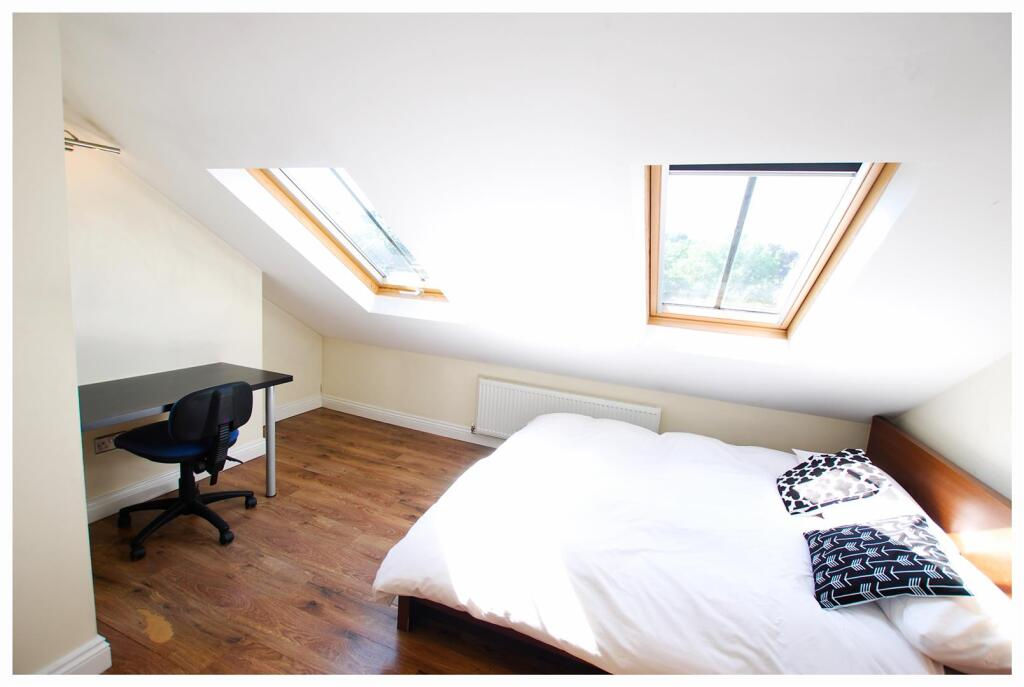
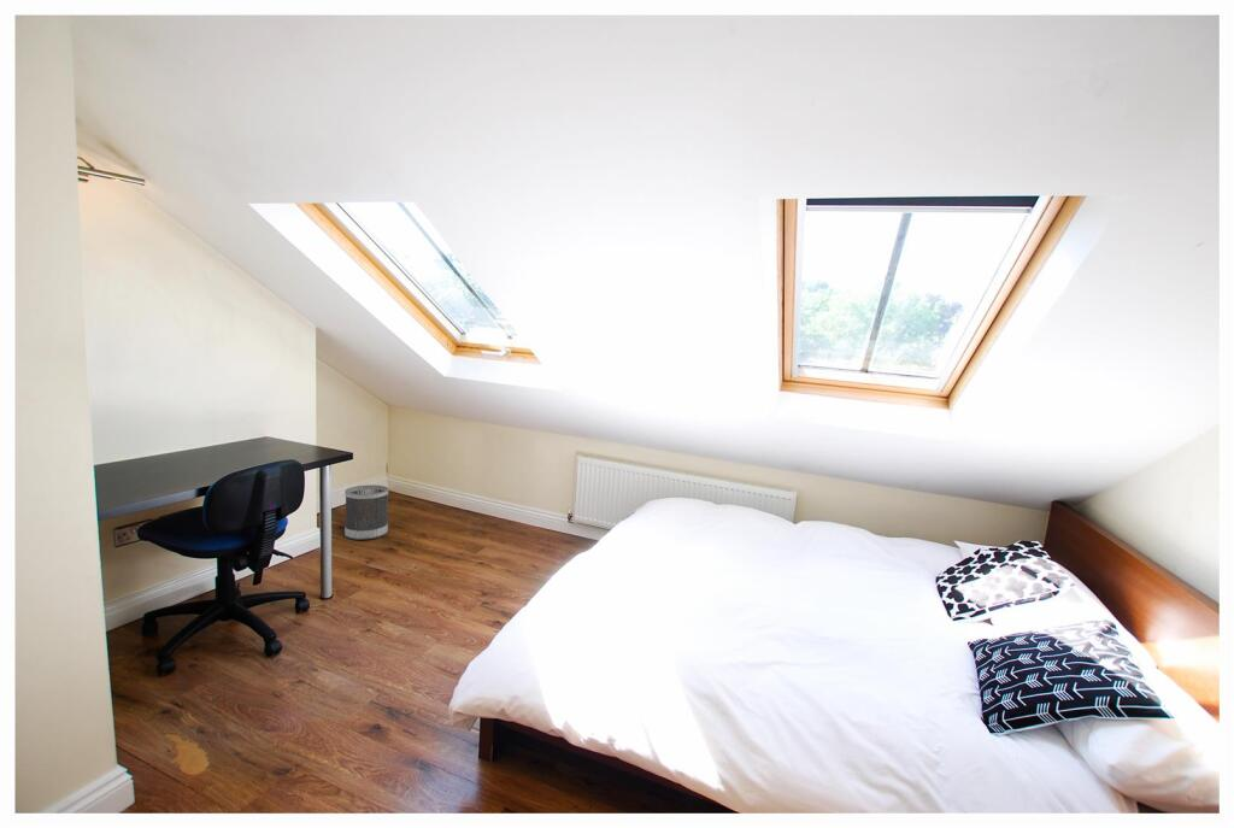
+ wastebasket [343,483,389,541]
